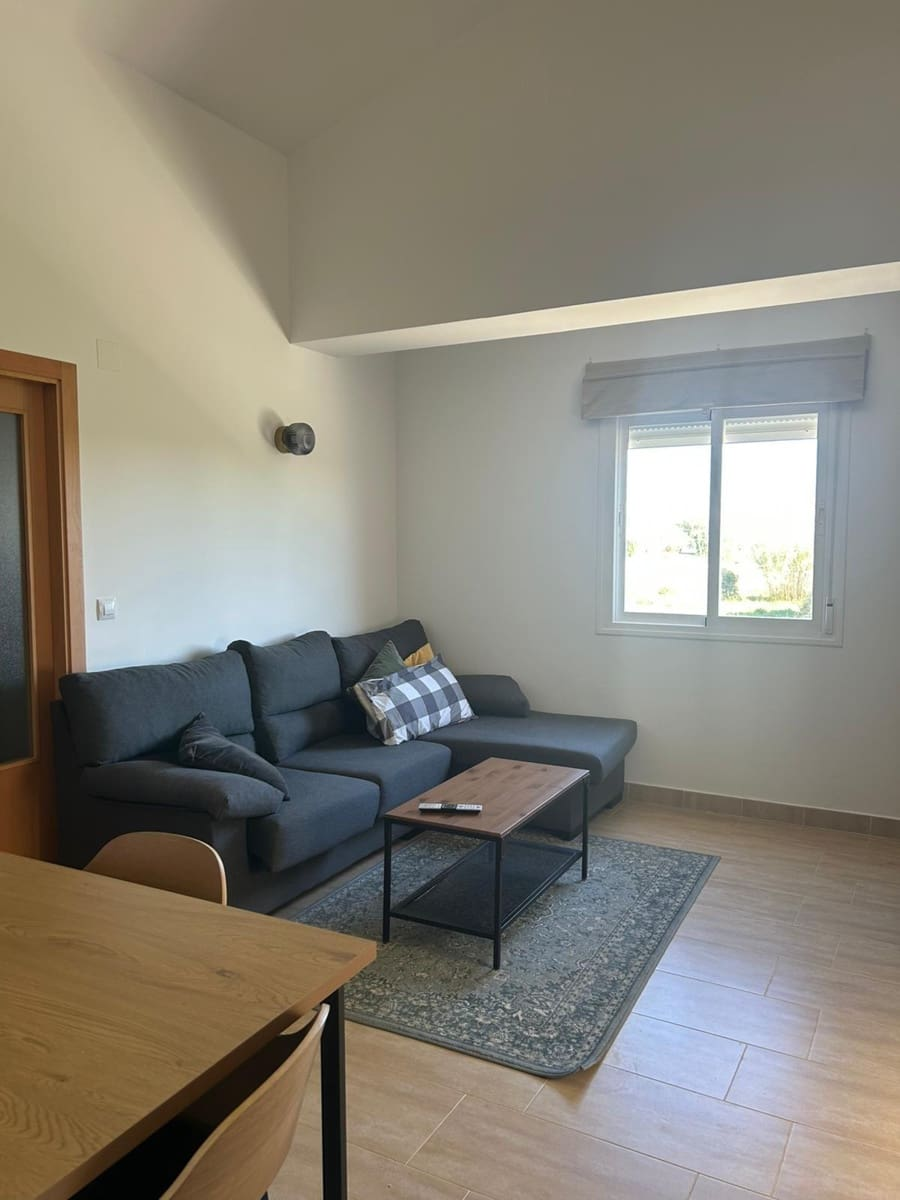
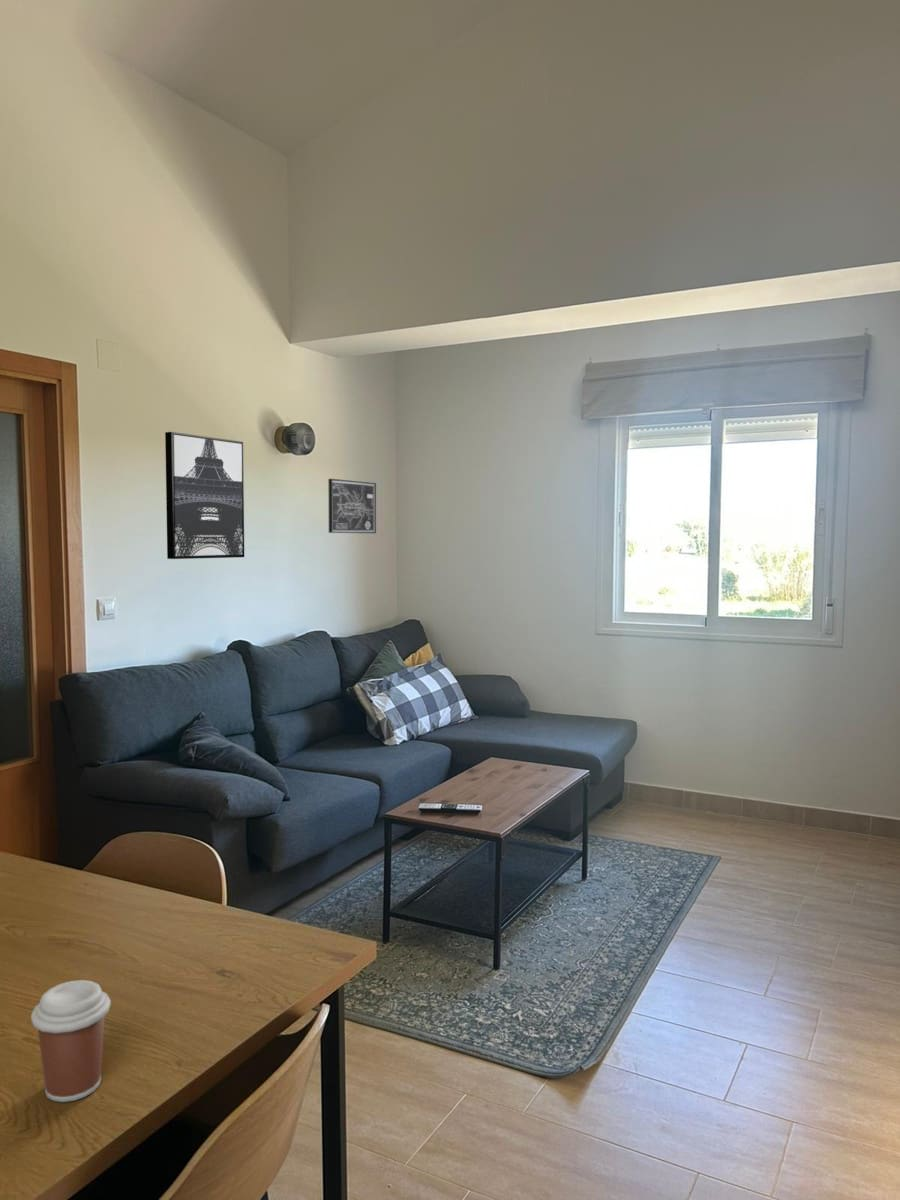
+ wall art [164,431,245,560]
+ wall art [327,478,377,534]
+ coffee cup [30,979,112,1103]
